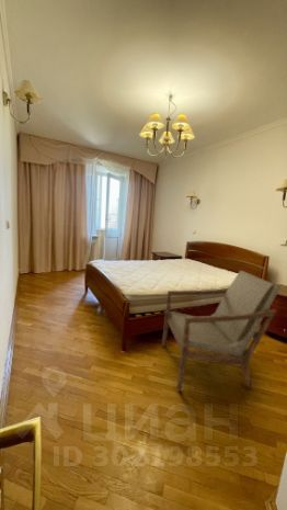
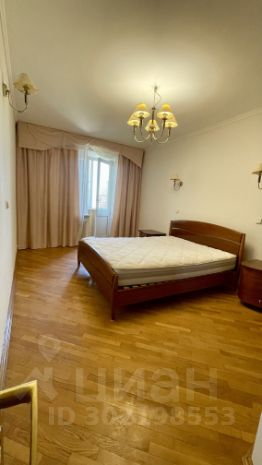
- armchair [161,270,282,393]
